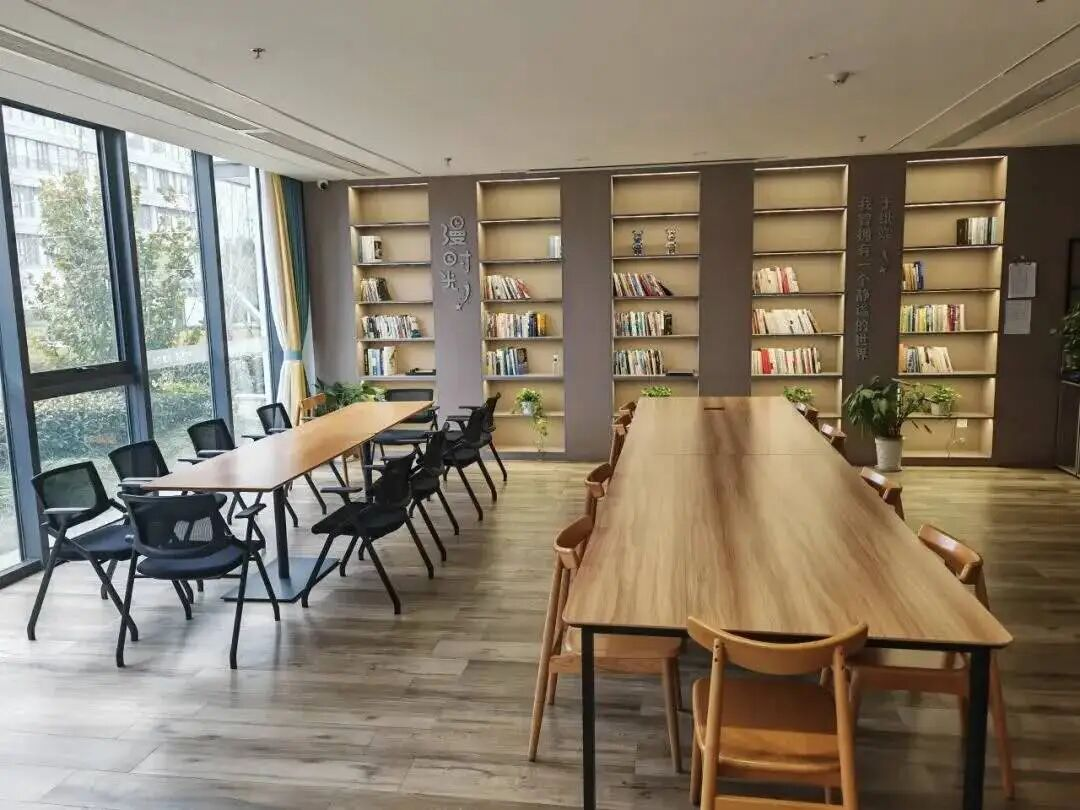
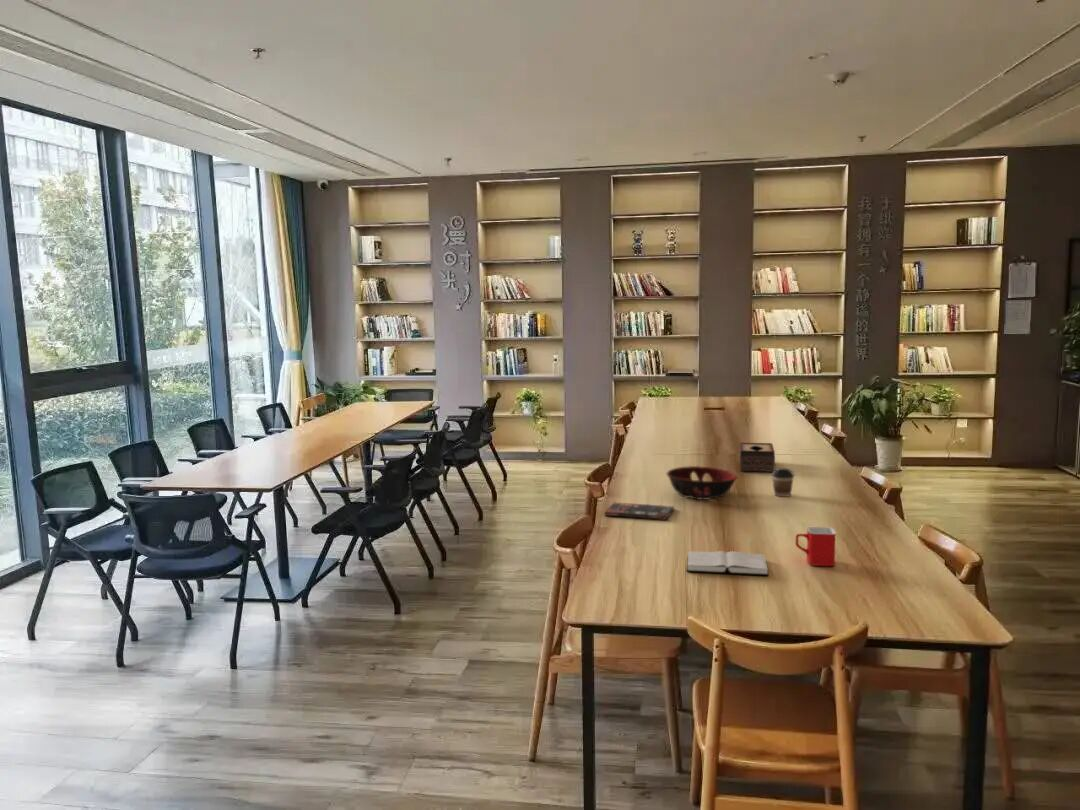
+ tissue box [739,442,776,473]
+ mug [795,526,837,567]
+ hardback book [686,550,769,577]
+ coffee cup [771,467,795,498]
+ book [603,502,675,521]
+ decorative bowl [665,465,739,500]
